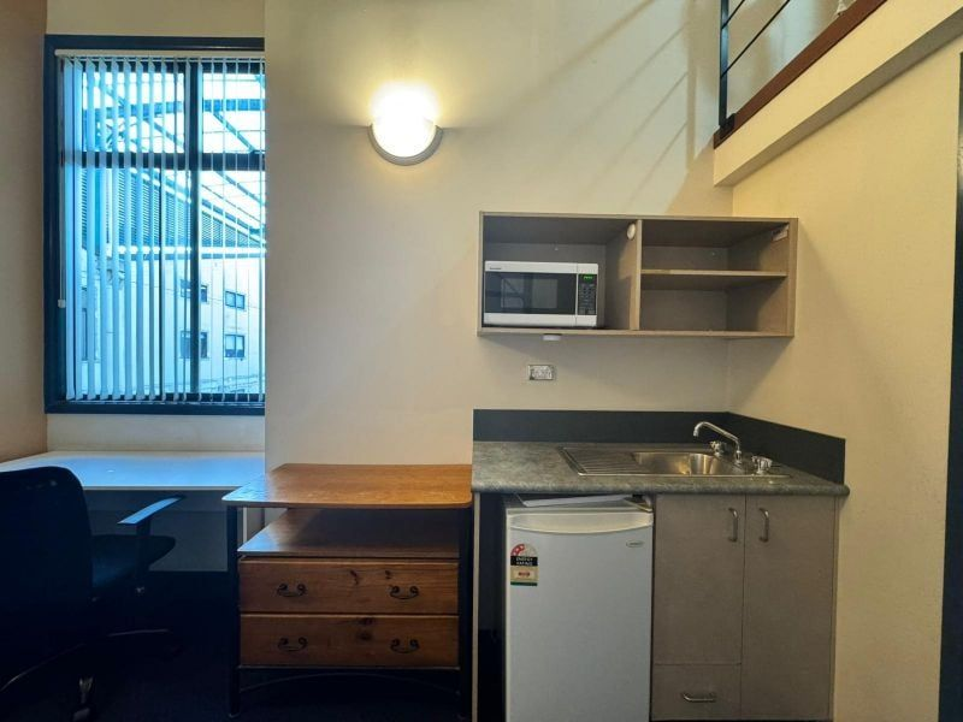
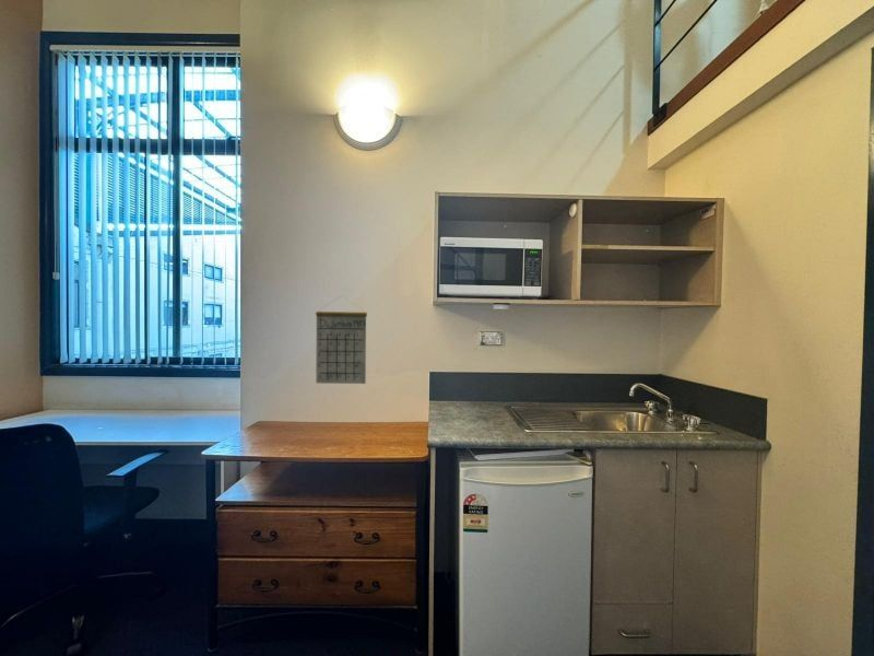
+ calendar [315,294,368,385]
